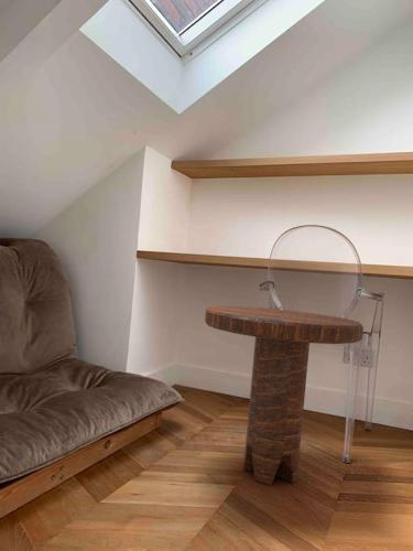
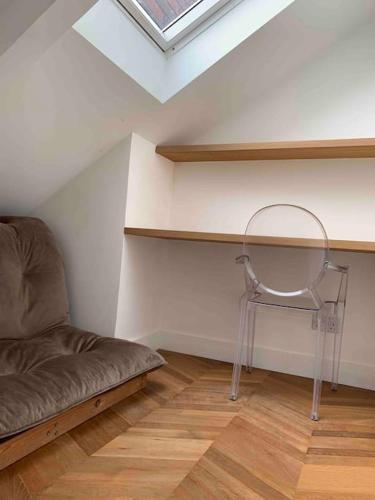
- side table [204,305,365,486]
